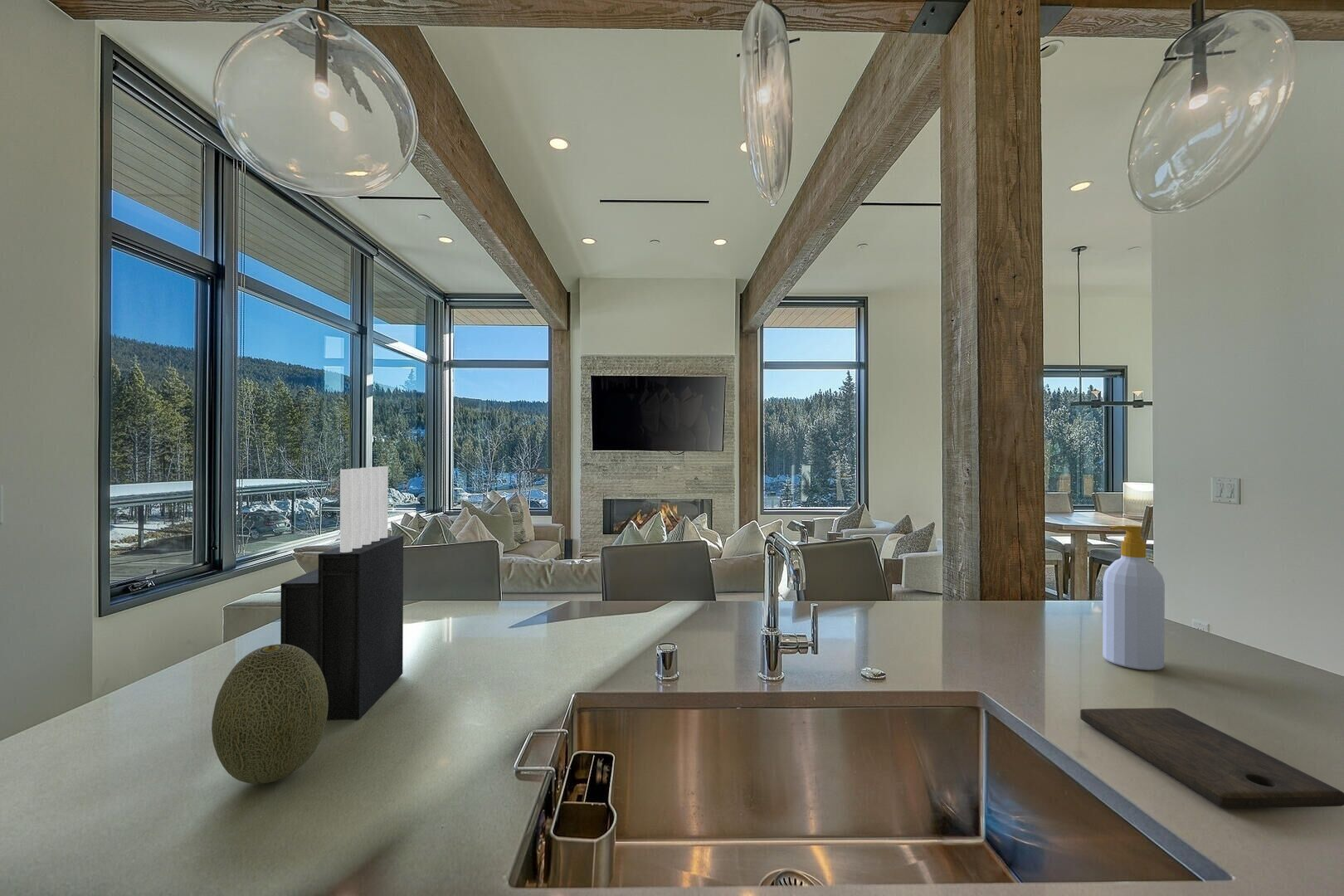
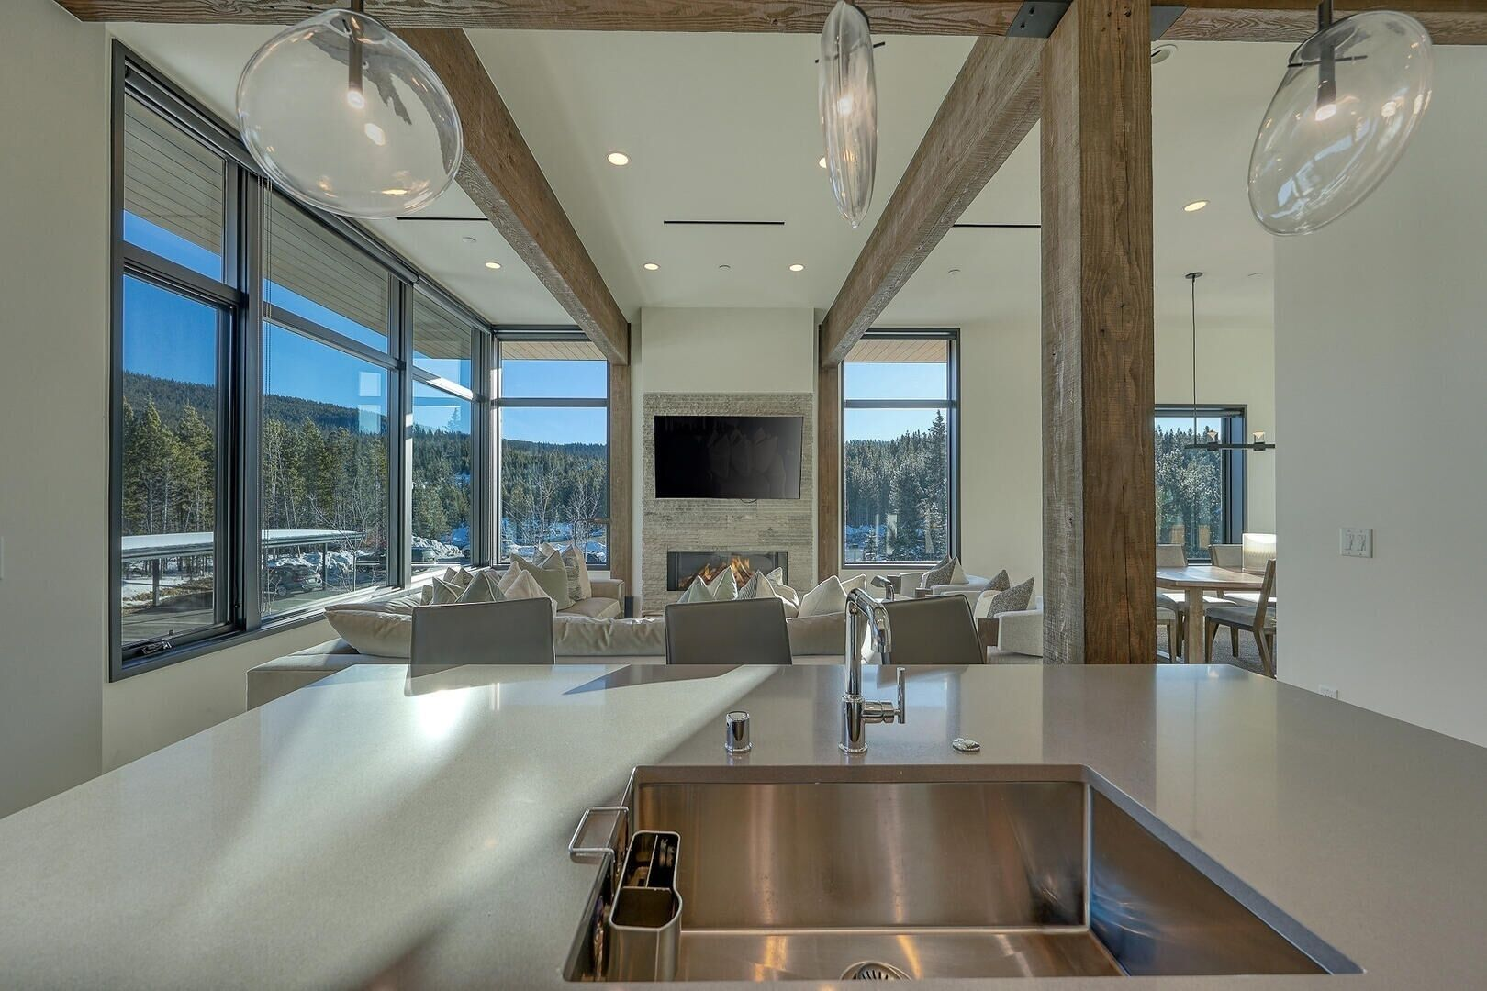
- soap bottle [1102,524,1166,671]
- knife block [280,465,404,721]
- fruit [211,643,329,785]
- cutting board [1079,707,1344,809]
